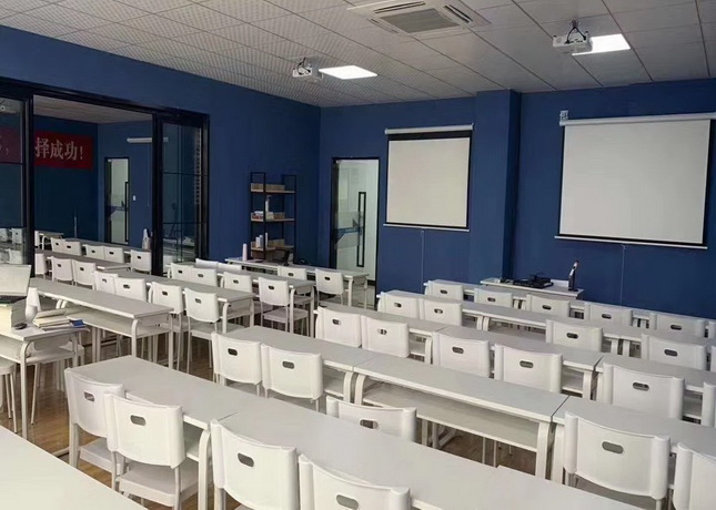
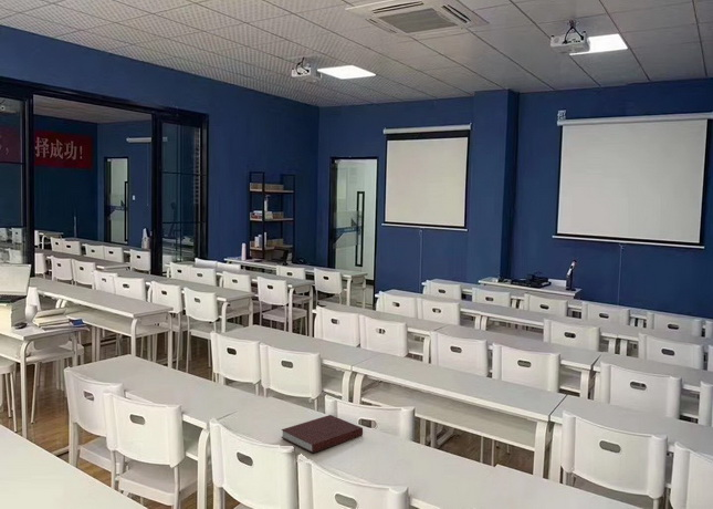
+ notebook [281,414,364,454]
